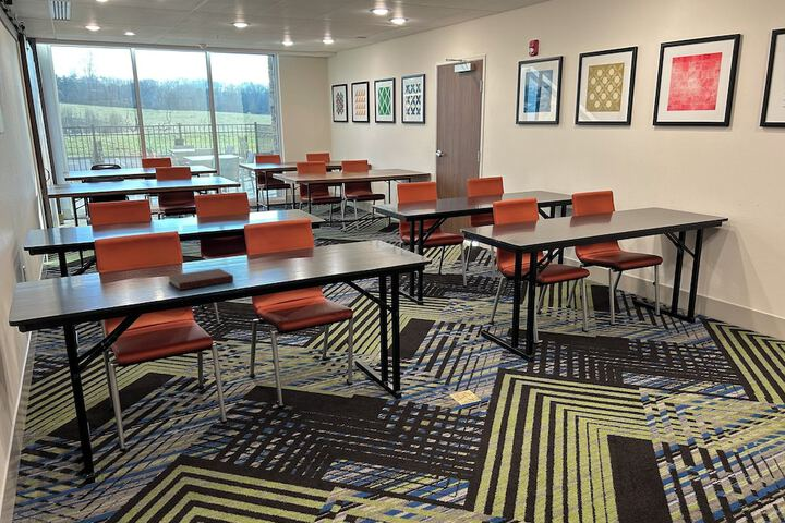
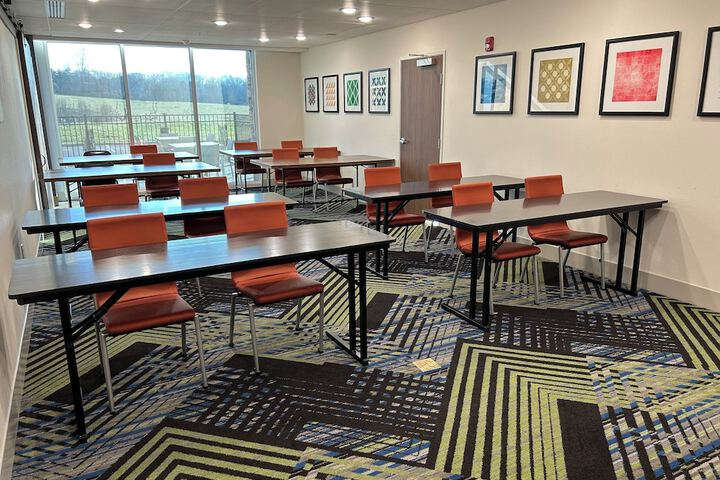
- notebook [167,268,234,291]
